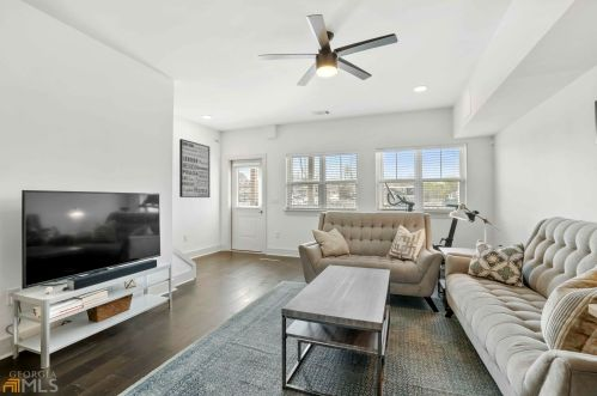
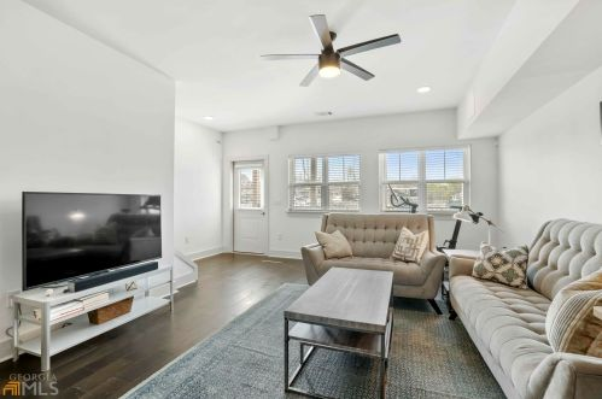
- wall art [178,138,211,199]
